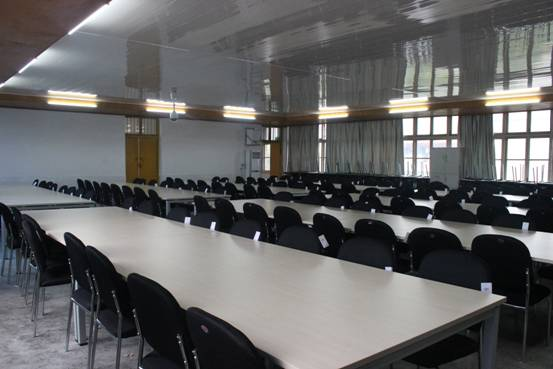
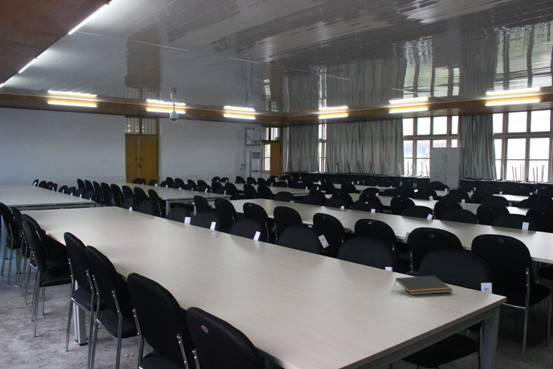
+ notepad [394,275,454,296]
